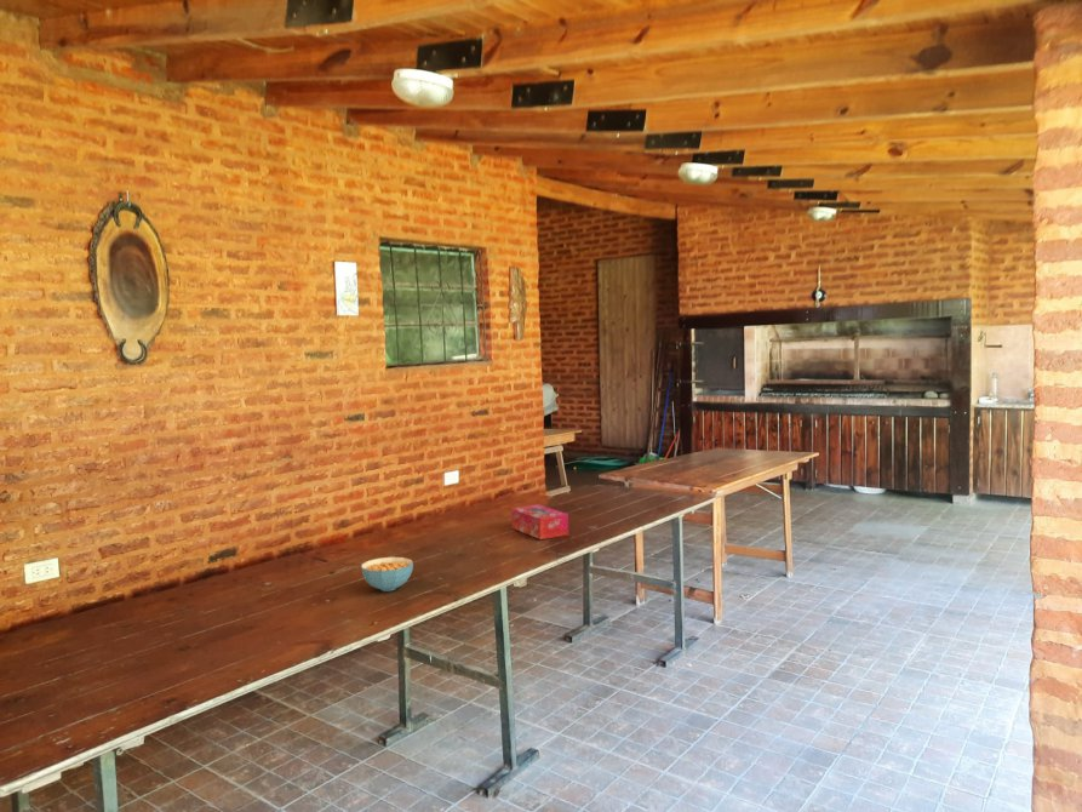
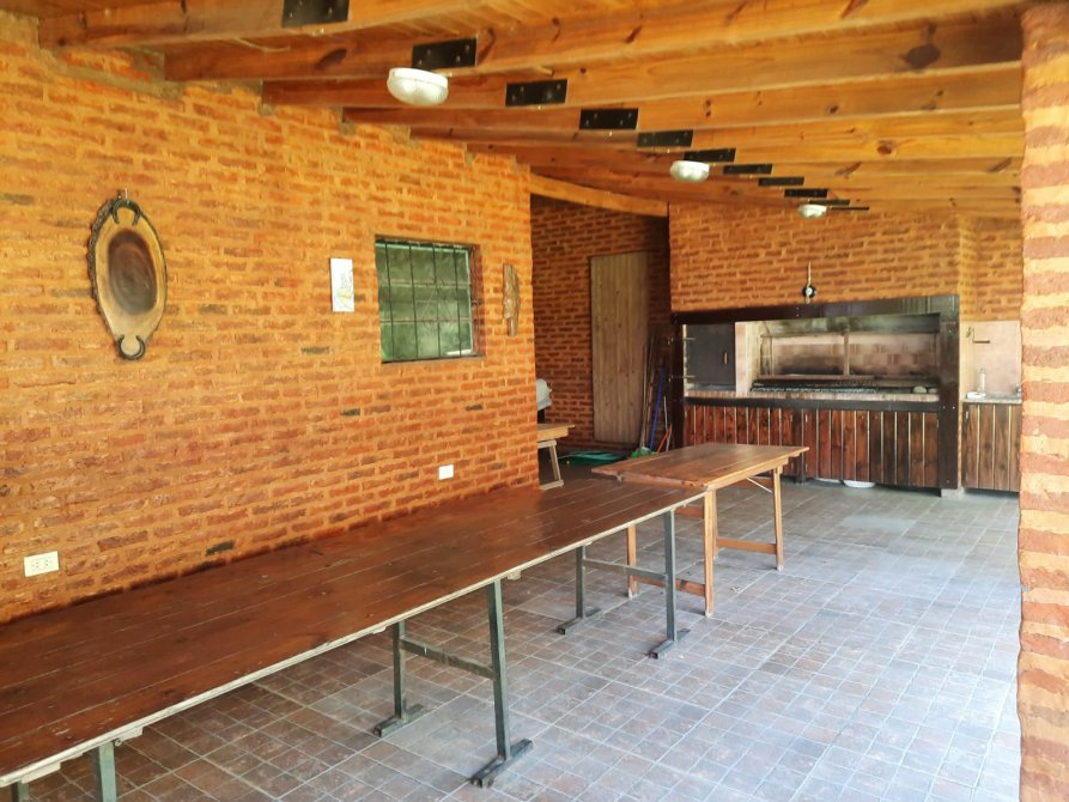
- tissue box [510,503,569,541]
- cereal bowl [360,556,414,593]
